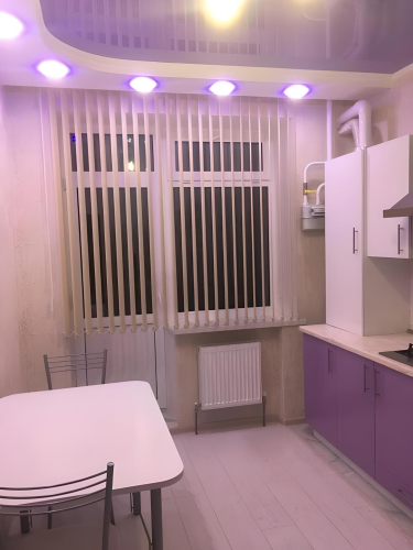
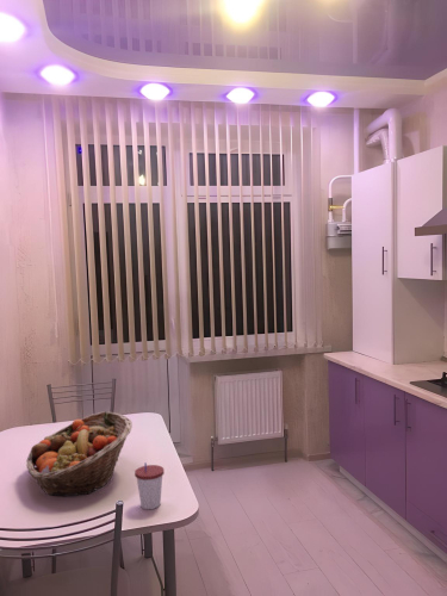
+ fruit basket [25,410,134,497]
+ cup [134,461,166,510]
